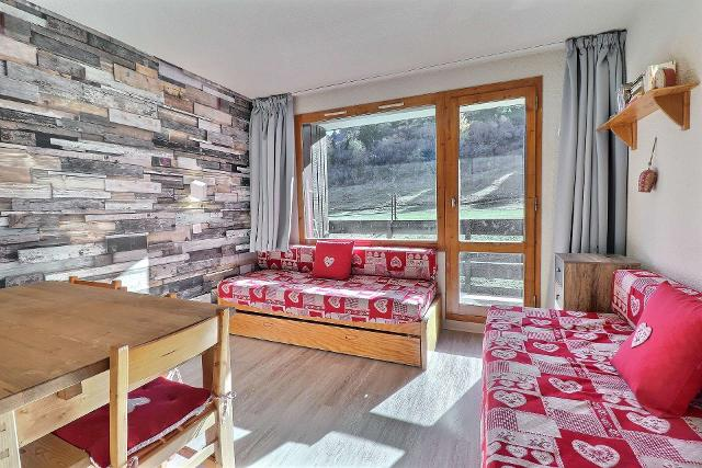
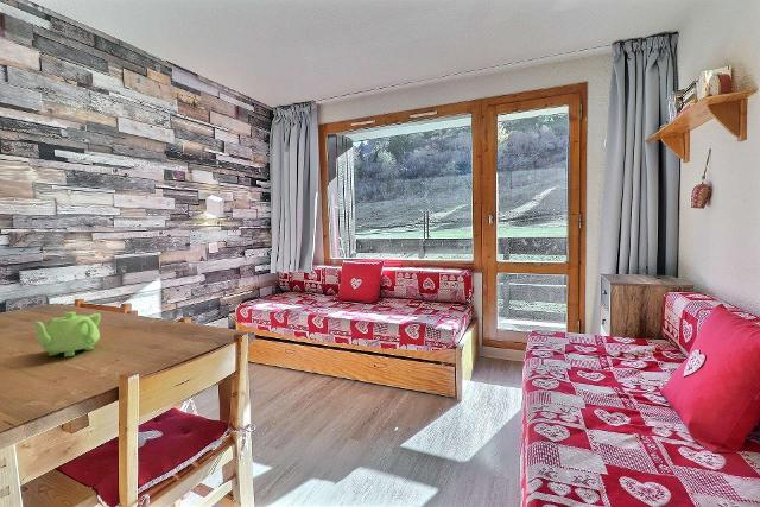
+ teapot [31,311,102,357]
